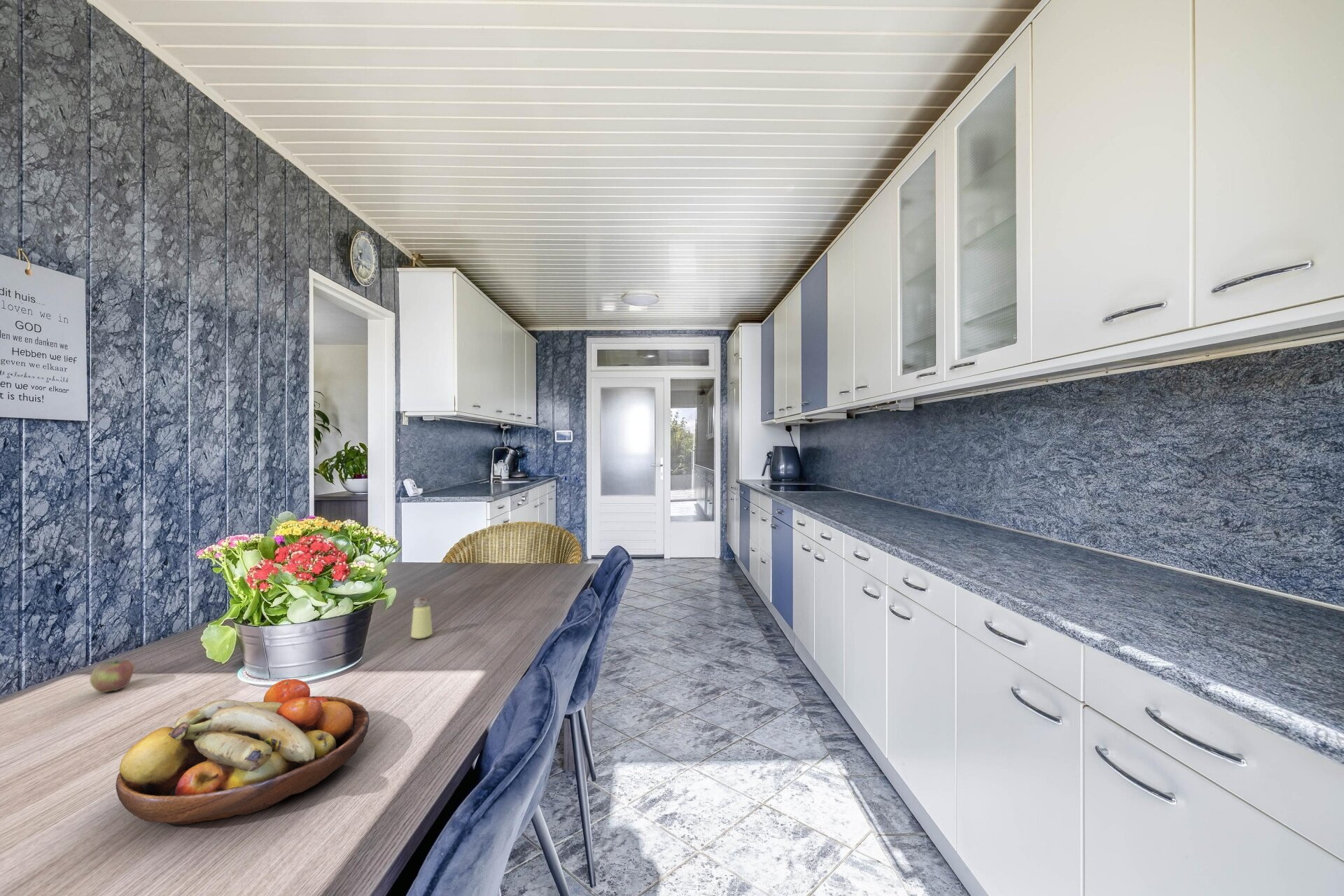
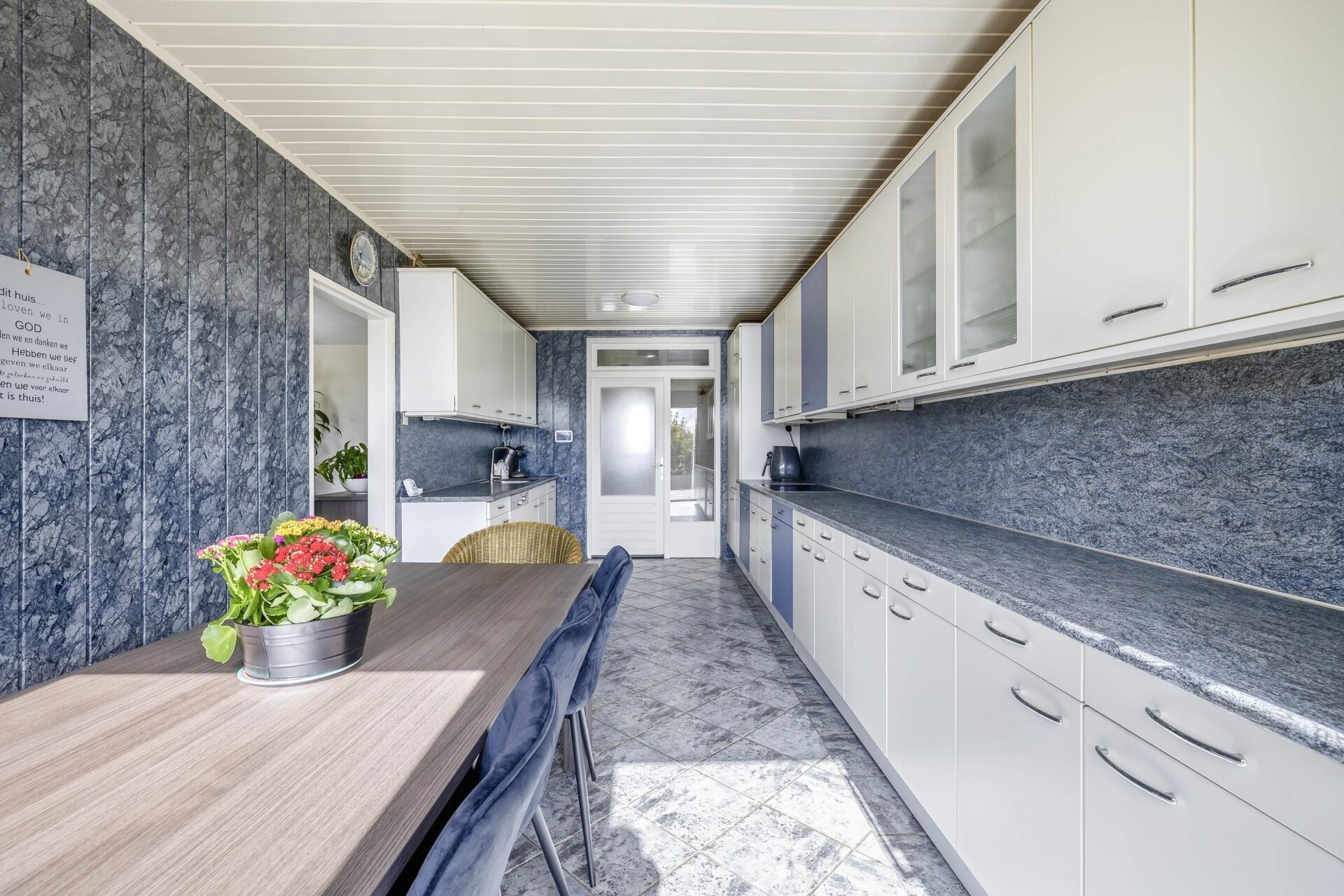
- fruit bowl [115,678,370,826]
- saltshaker [410,596,433,640]
- apple [89,659,134,693]
